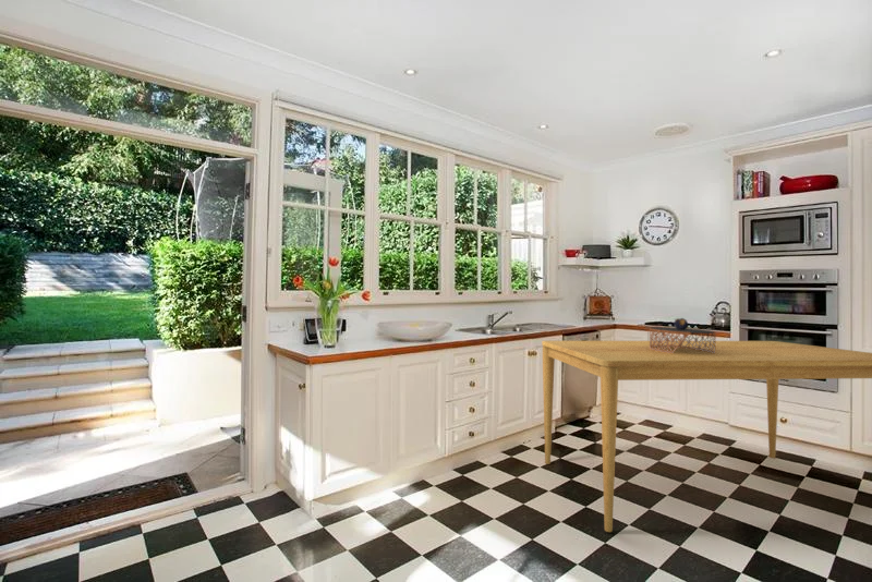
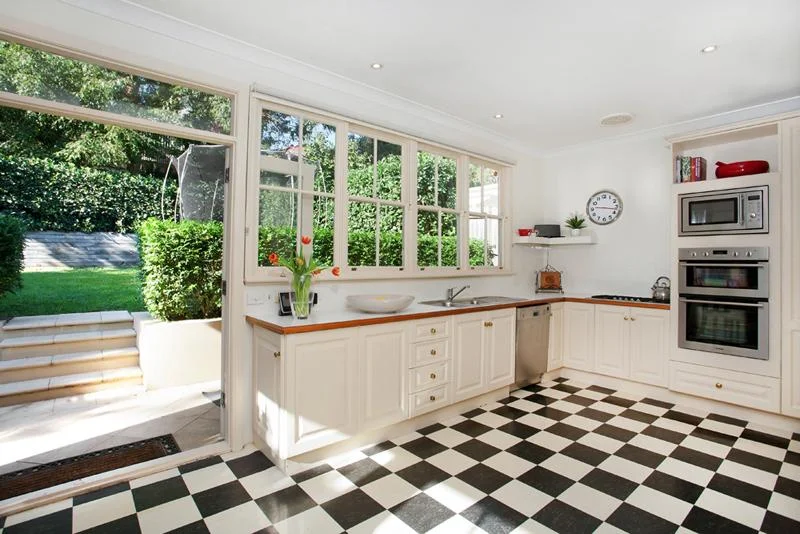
- dining table [541,340,872,533]
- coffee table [649,317,717,353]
